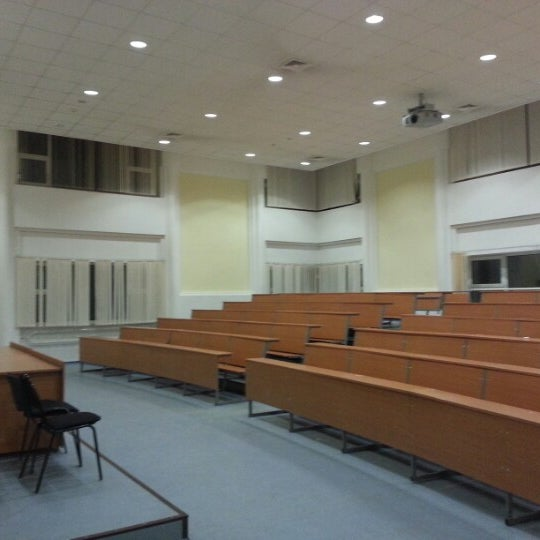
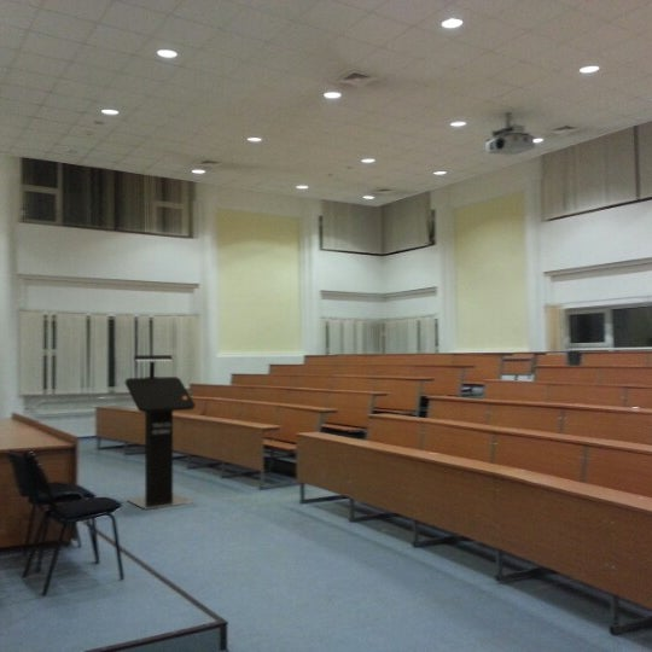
+ lectern [123,354,197,511]
